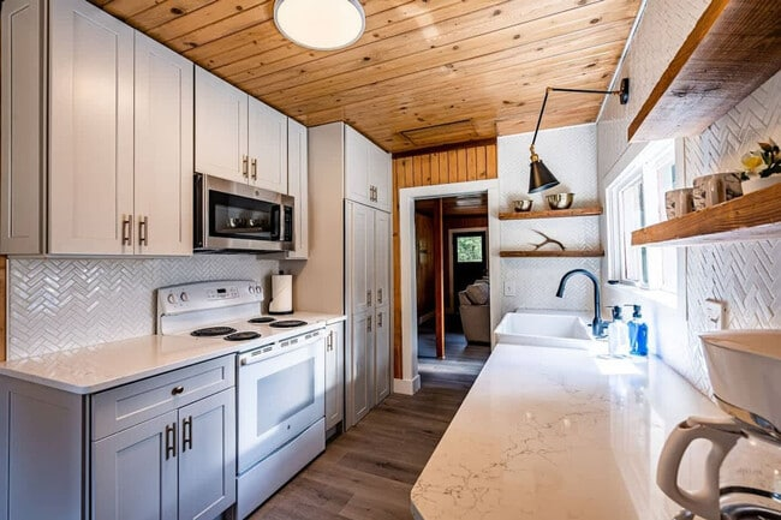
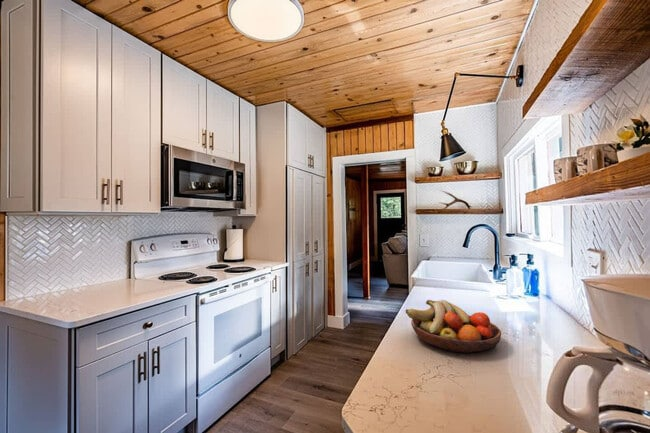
+ fruit bowl [405,299,502,354]
